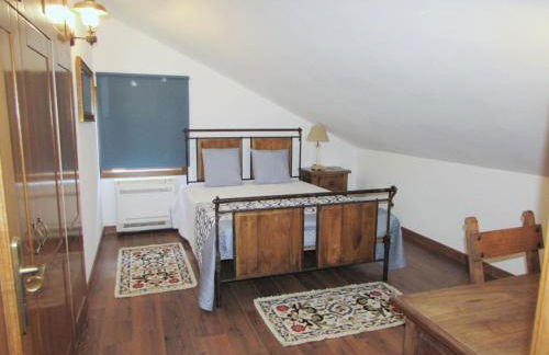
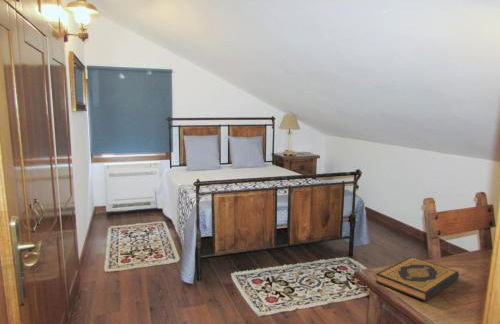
+ hardback book [375,256,460,302]
